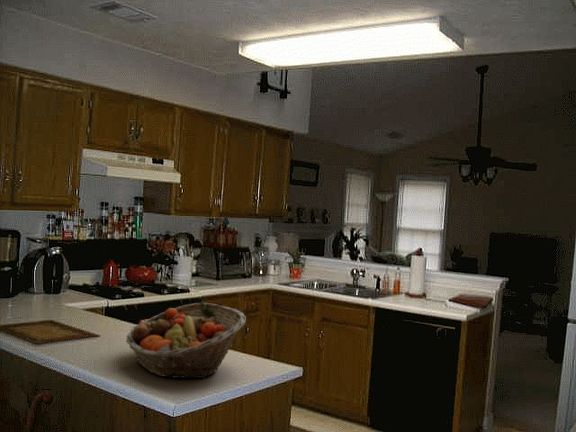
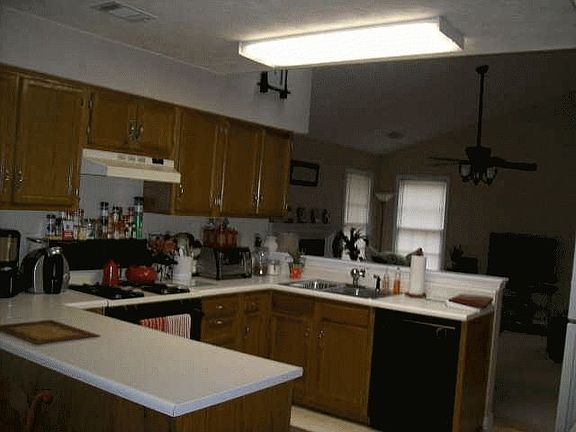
- fruit basket [125,302,247,380]
